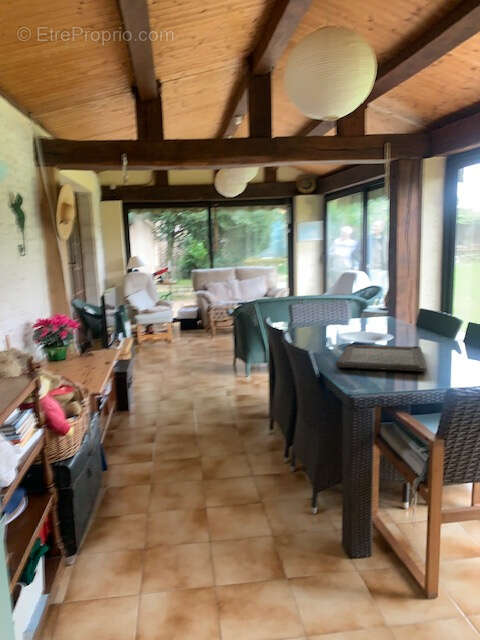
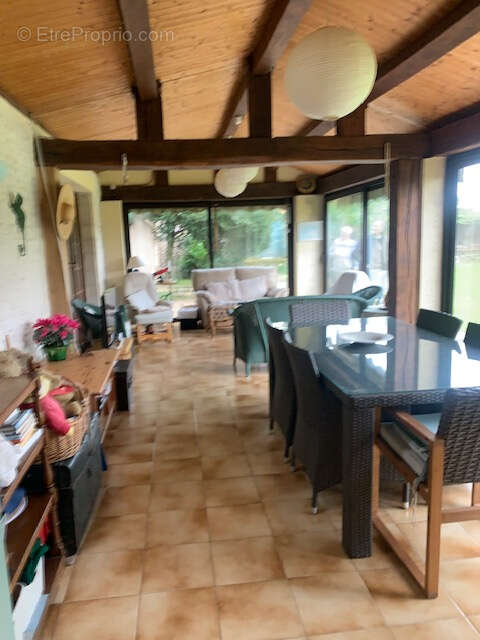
- serving tray [335,344,428,373]
